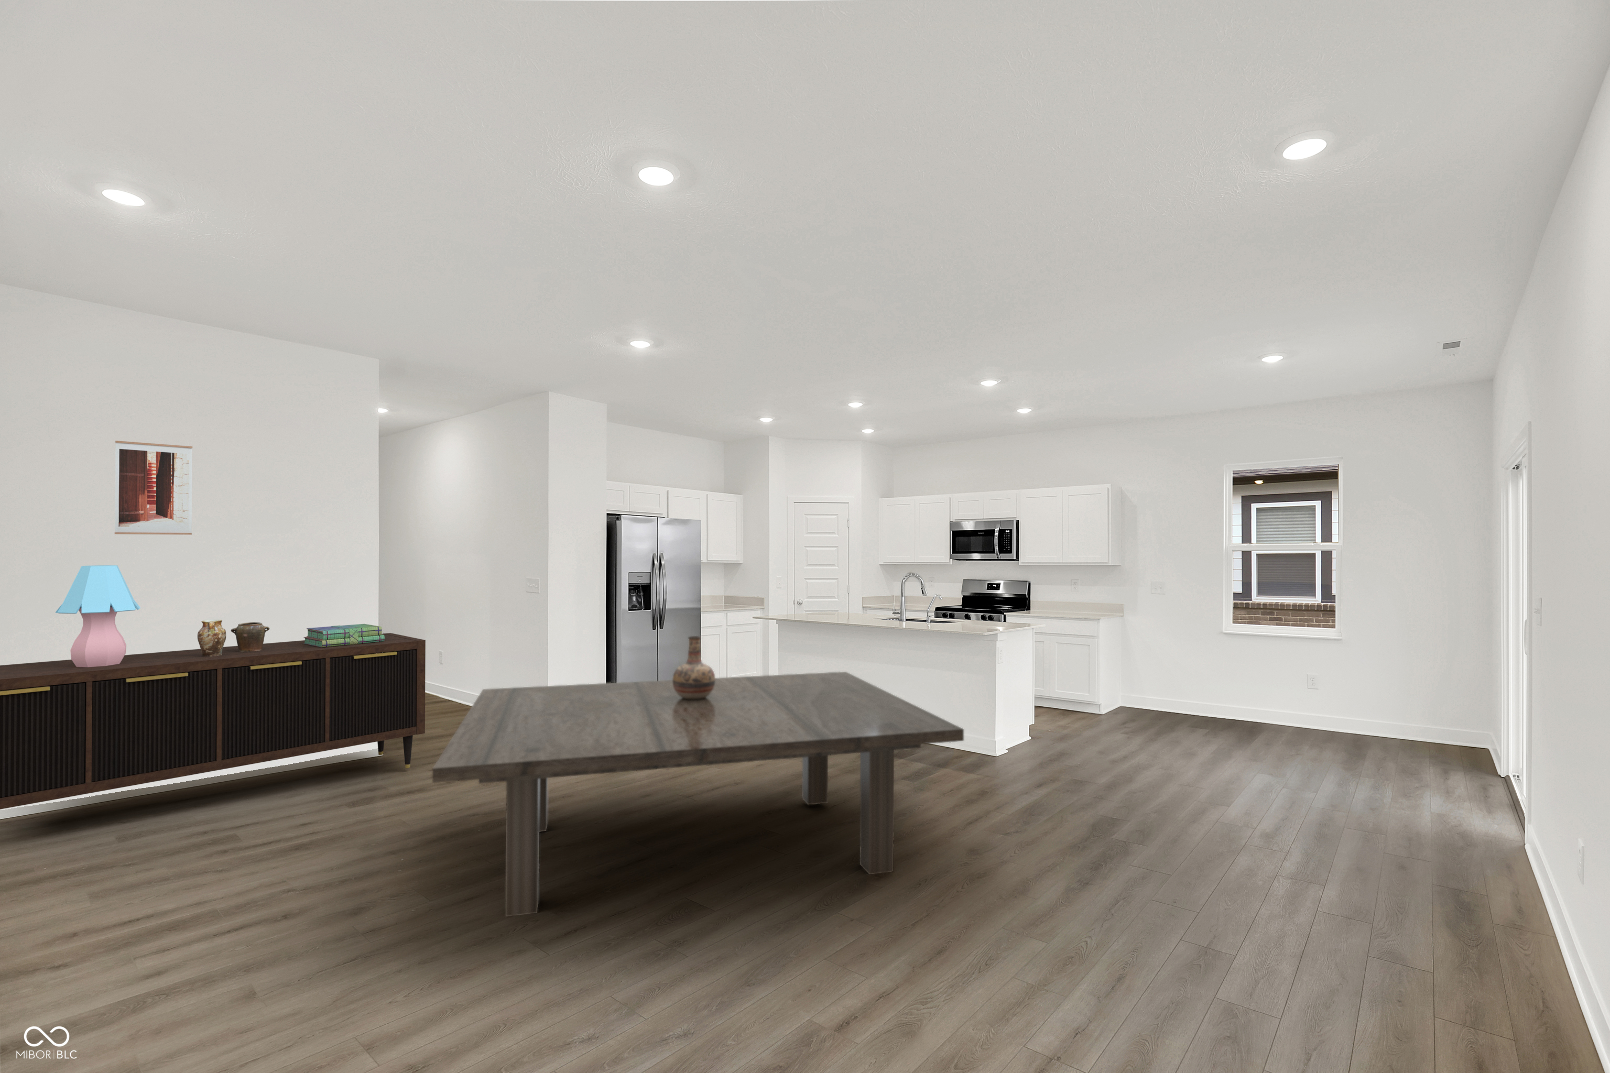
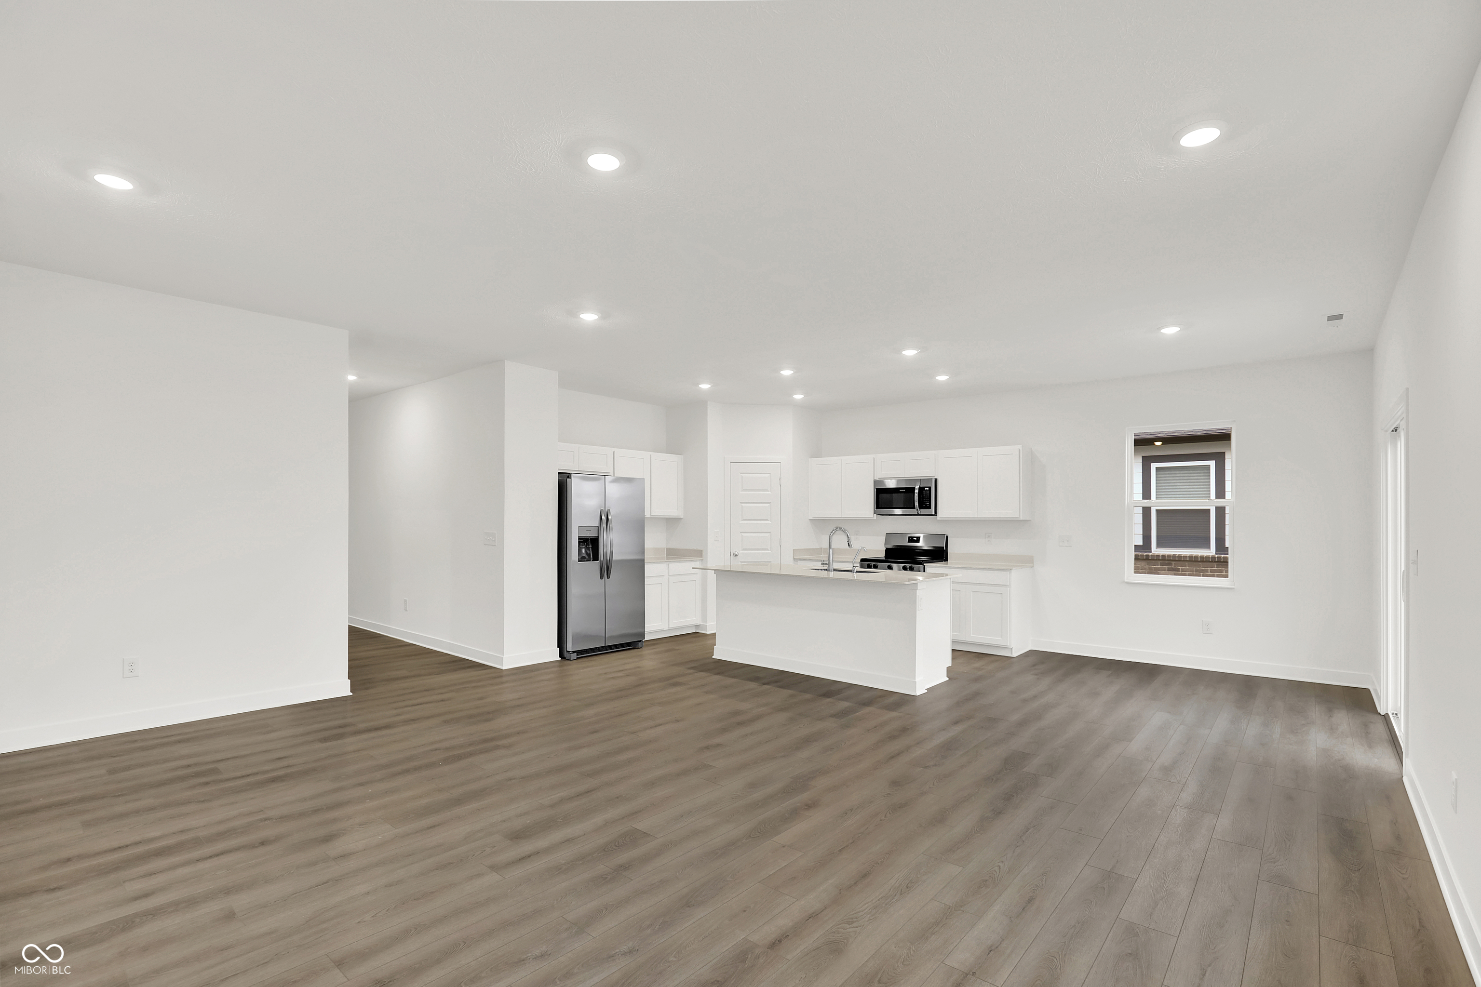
- stack of books [303,624,385,648]
- table lamp [55,565,141,667]
- jar set [198,619,270,656]
- sideboard [0,632,426,810]
- wall art [114,439,193,535]
- vase [672,636,716,699]
- dining table [431,671,964,917]
